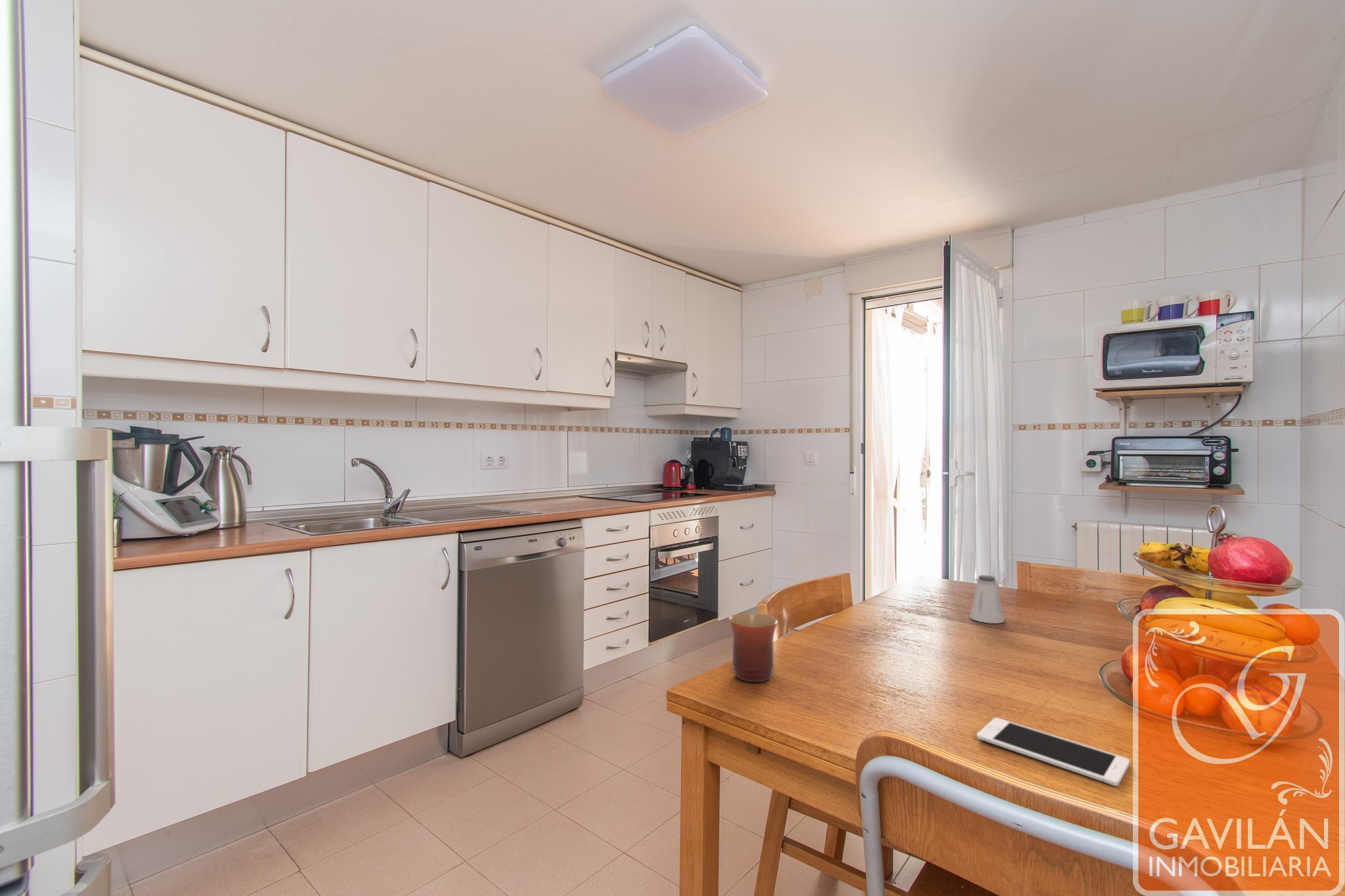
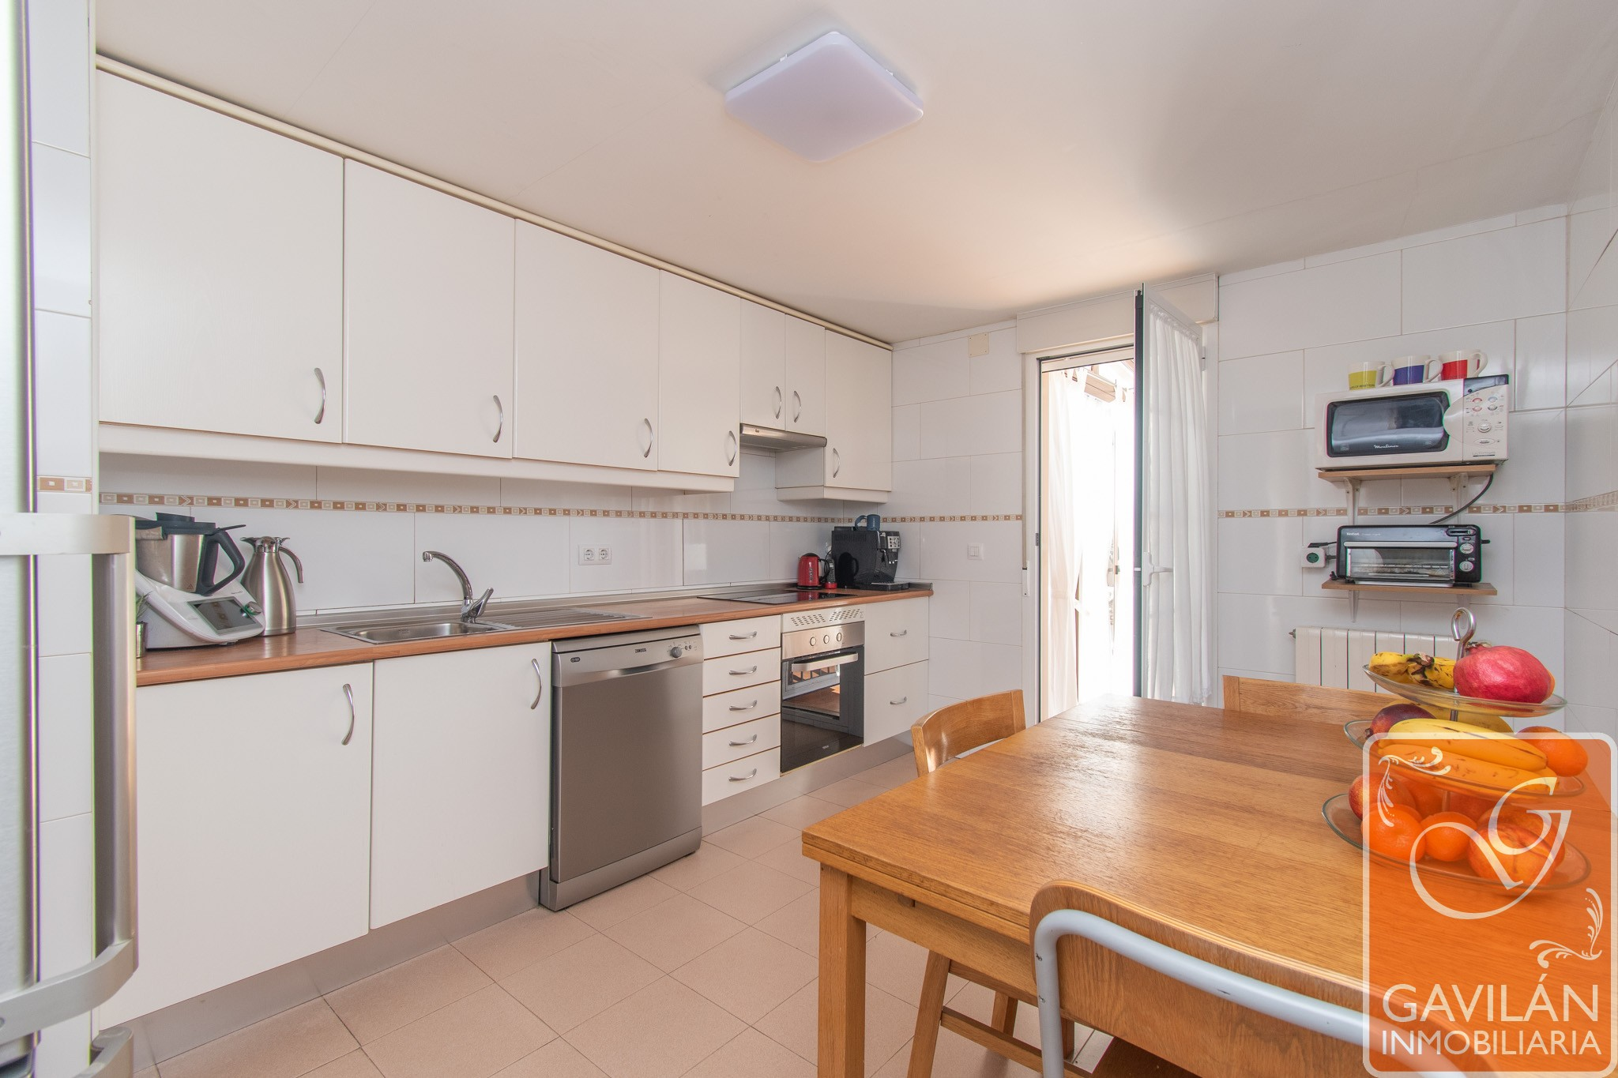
- mug [728,612,778,683]
- saltshaker [969,574,1005,624]
- cell phone [976,717,1130,787]
